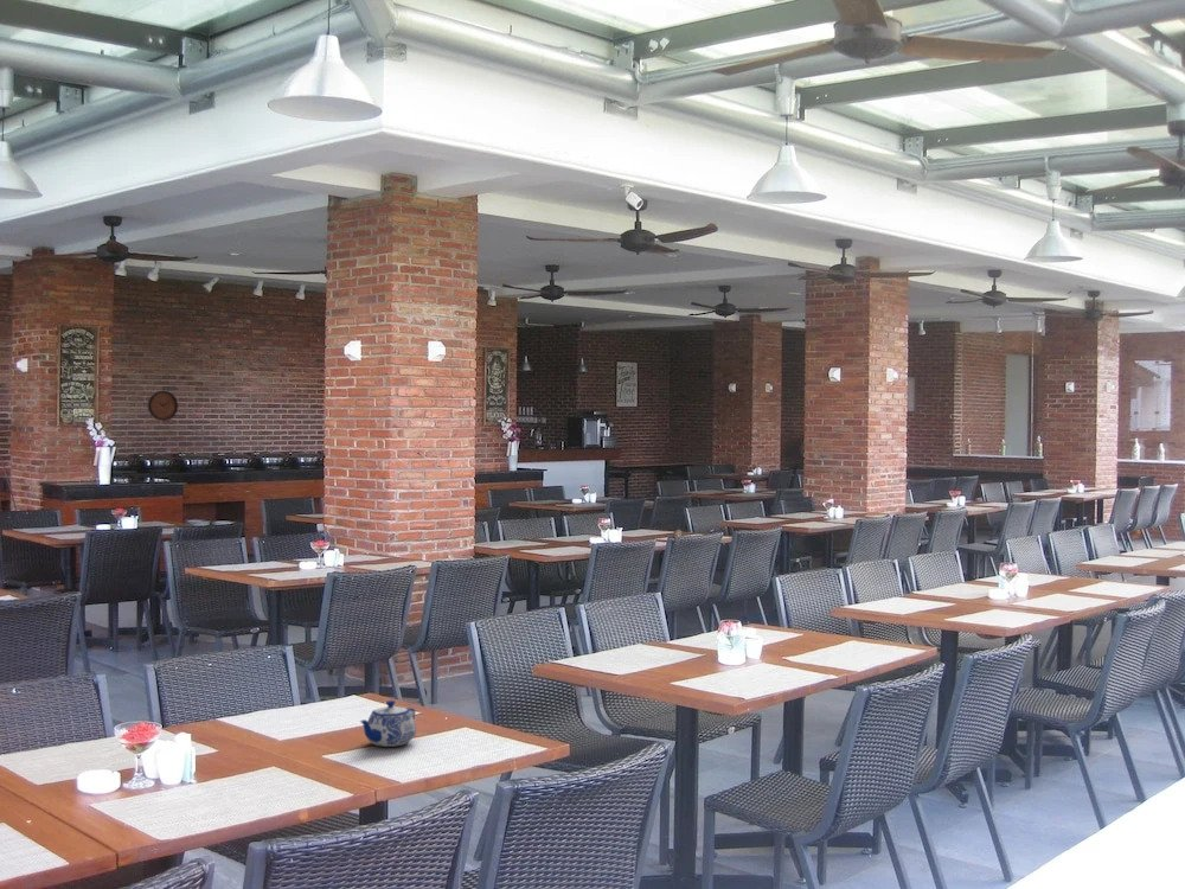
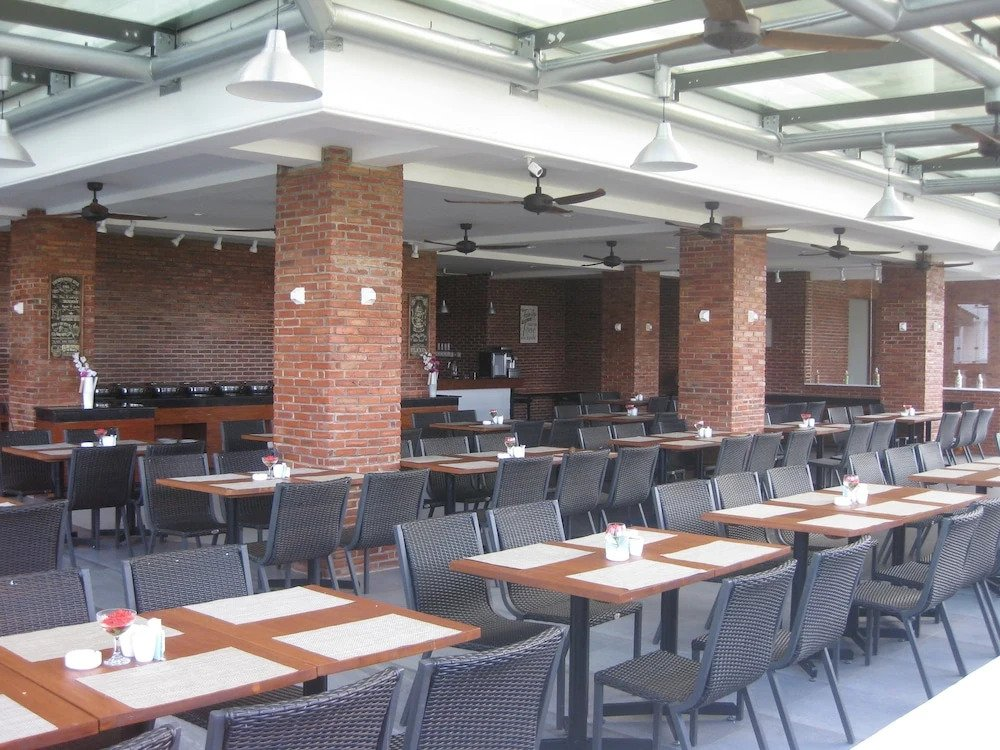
- teapot [359,699,417,748]
- clock [147,390,179,422]
